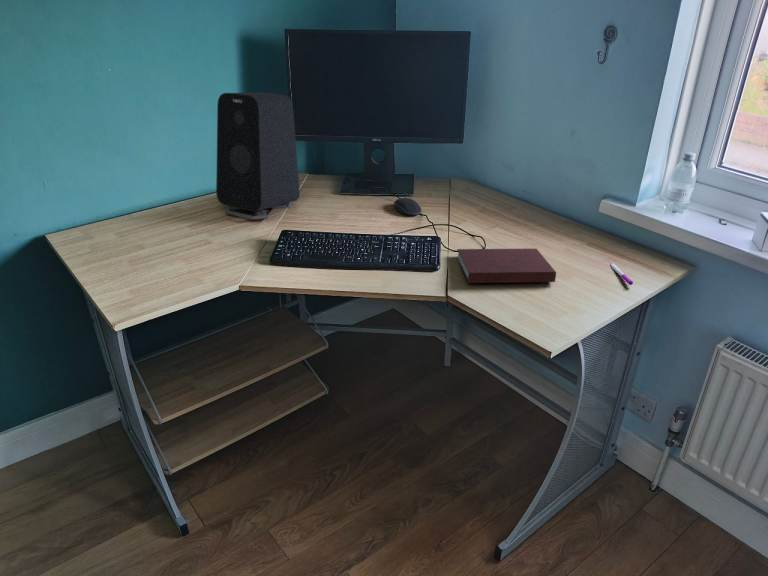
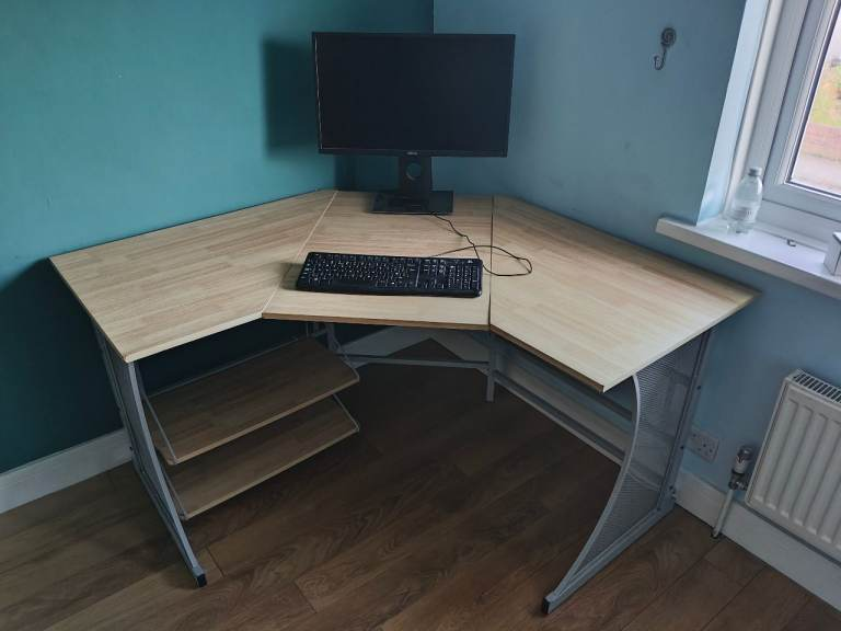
- computer mouse [393,197,422,217]
- notebook [456,248,557,284]
- speaker [215,92,301,221]
- pen [609,262,634,286]
